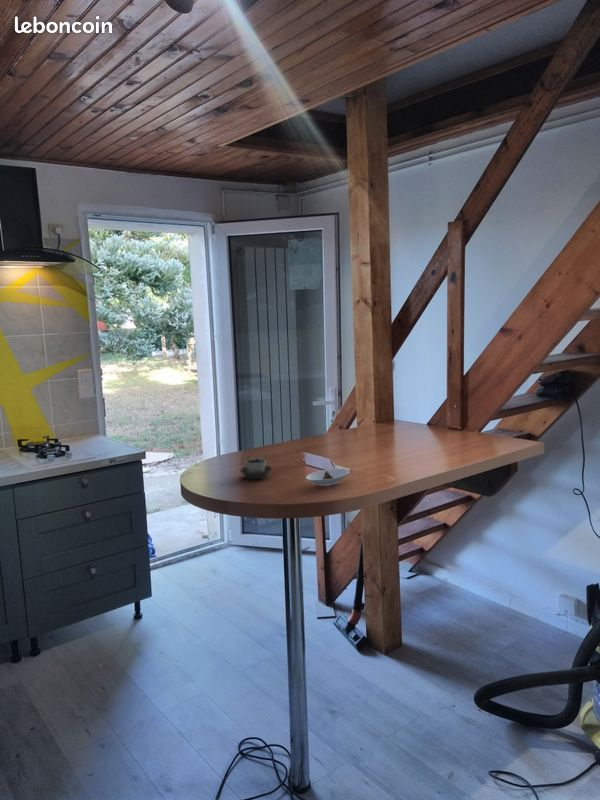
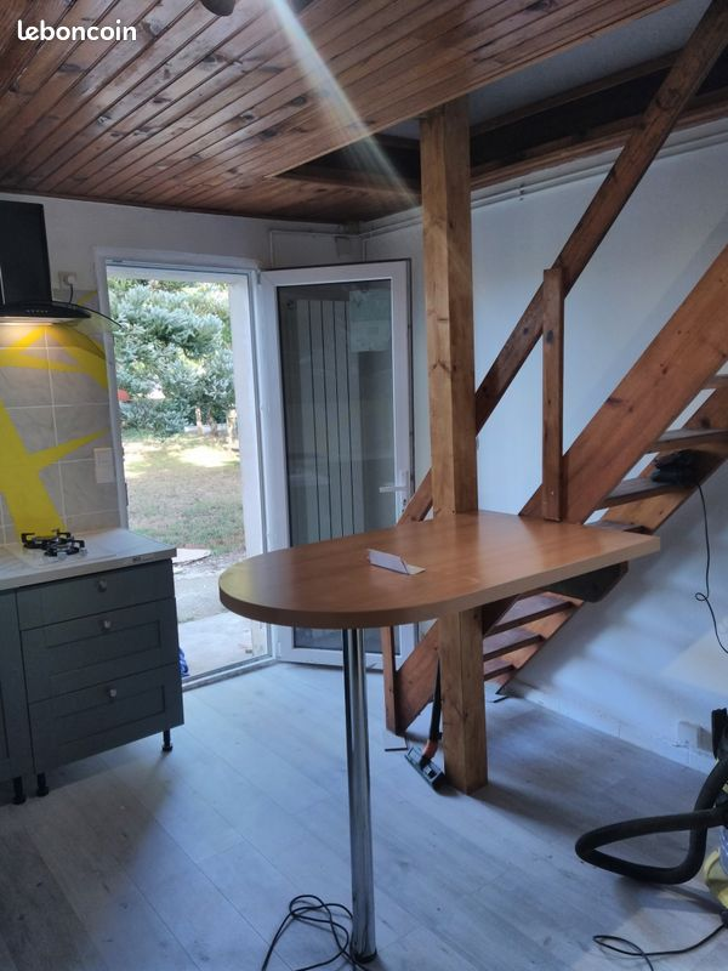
- saucer [305,468,351,487]
- cup [239,457,273,480]
